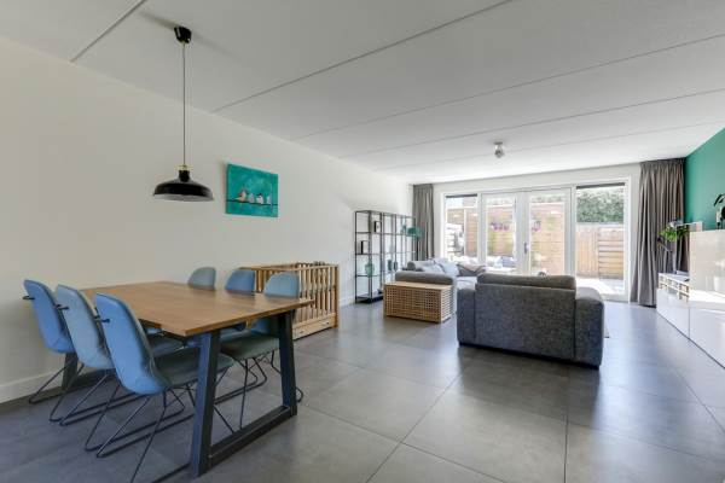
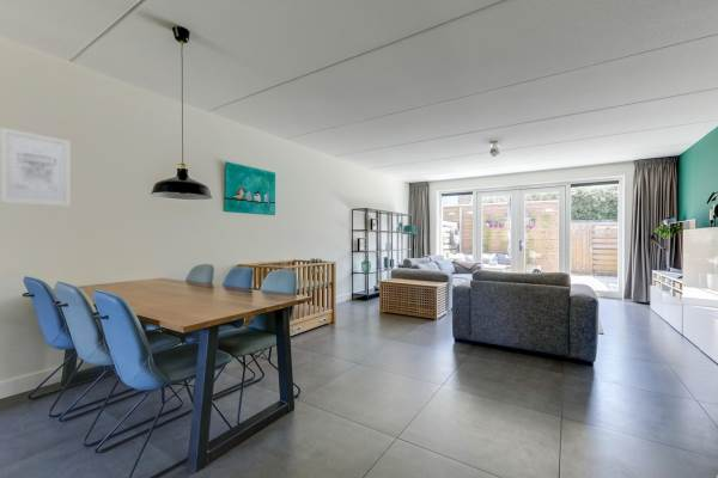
+ wall art [0,127,72,208]
